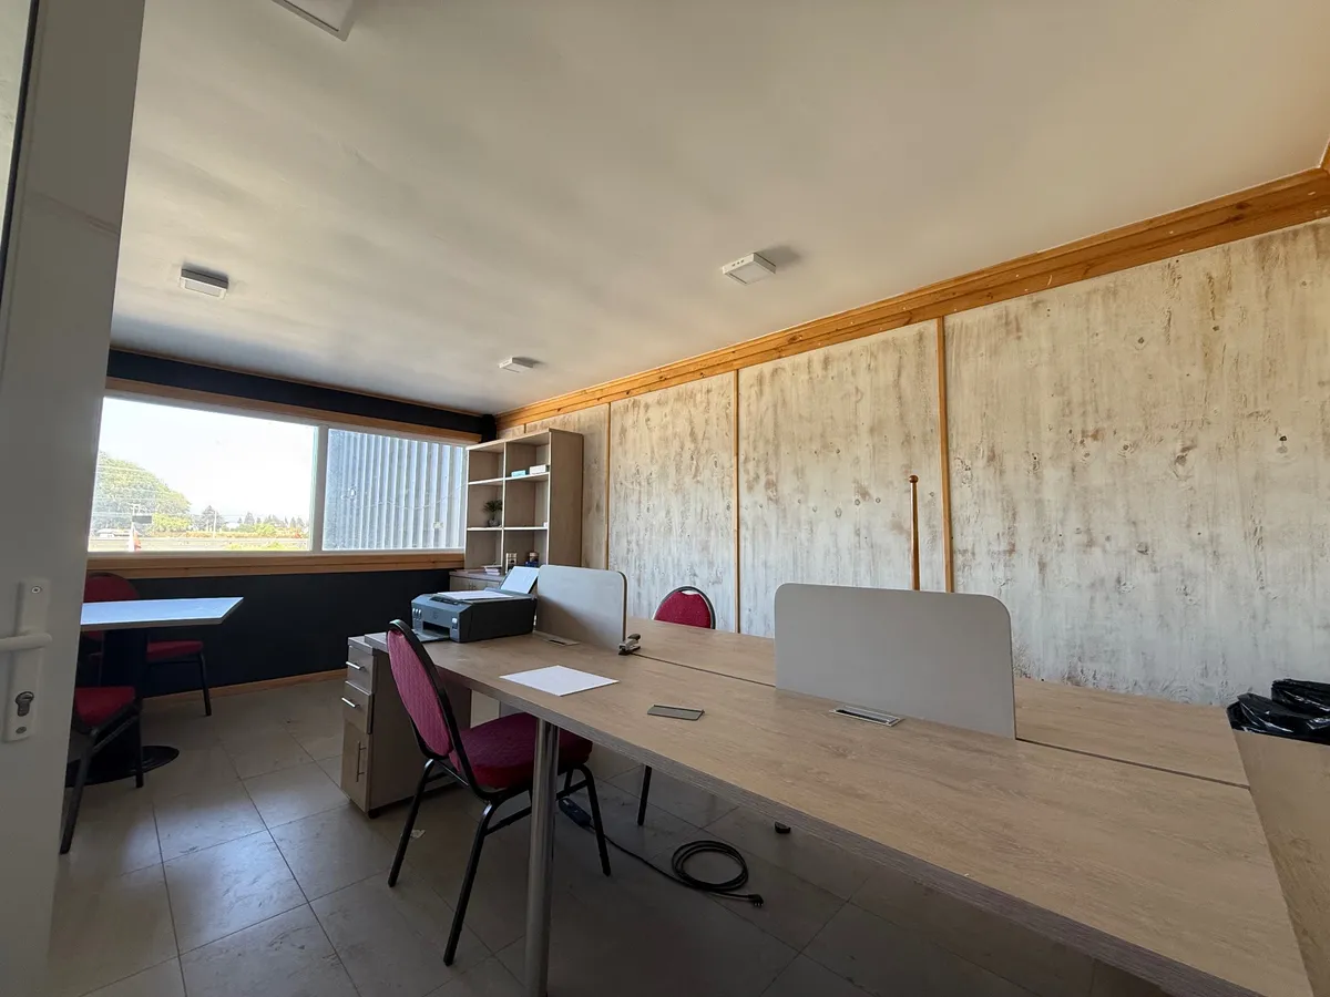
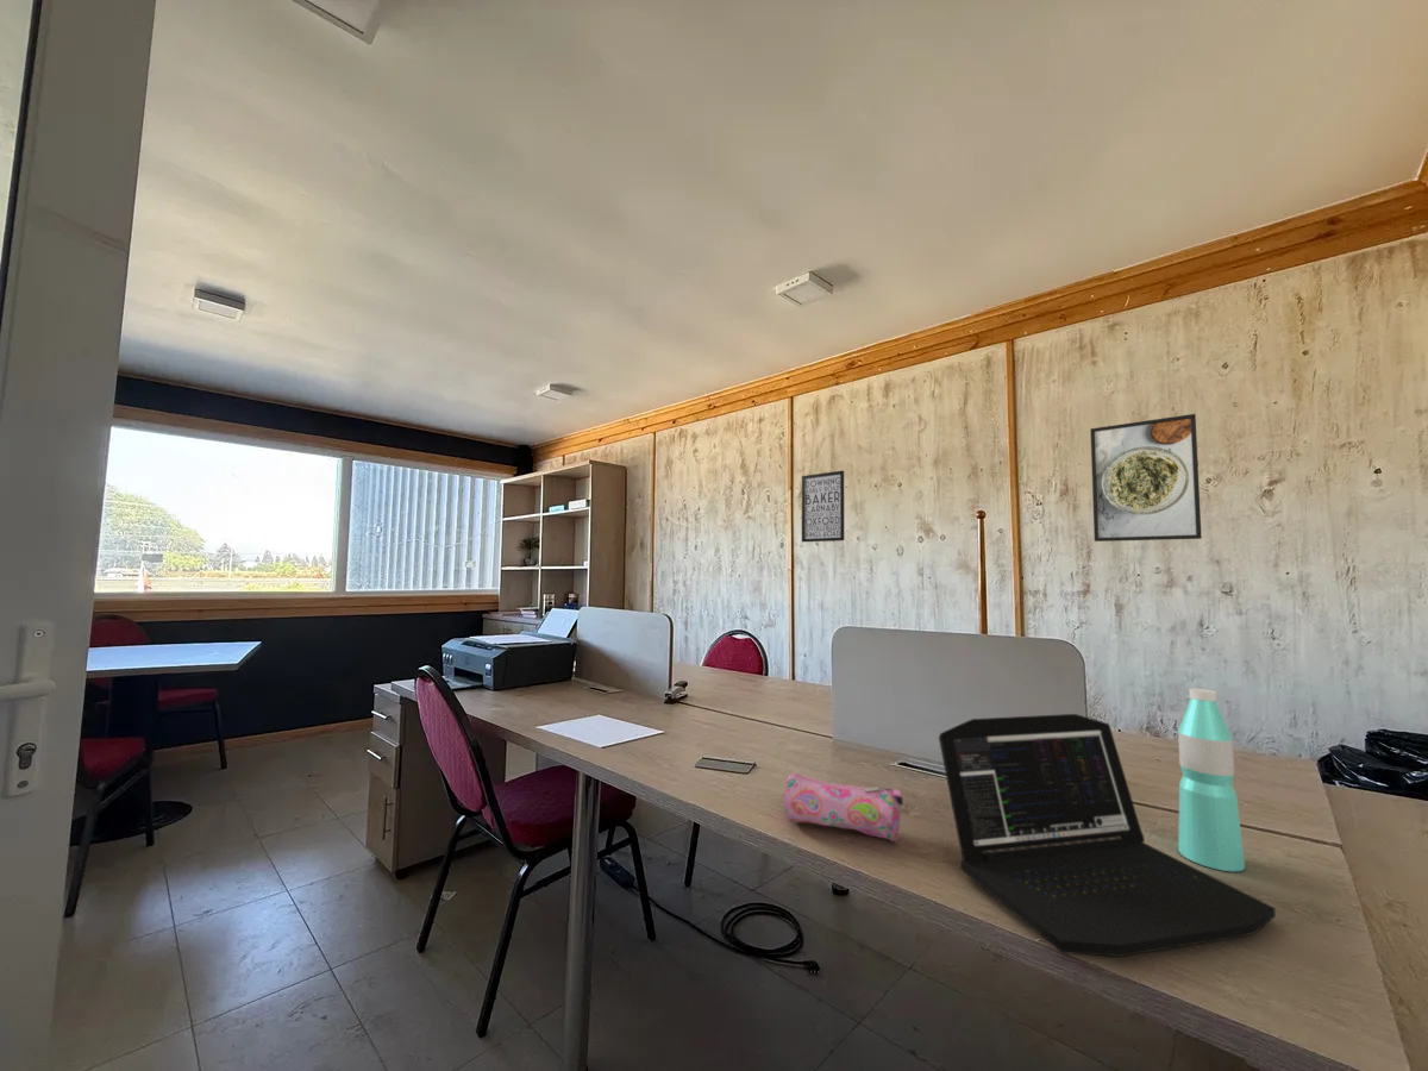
+ water bottle [1177,687,1246,872]
+ pencil case [782,772,904,844]
+ laptop [938,713,1277,958]
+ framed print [1089,413,1203,543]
+ wall art [801,469,845,543]
